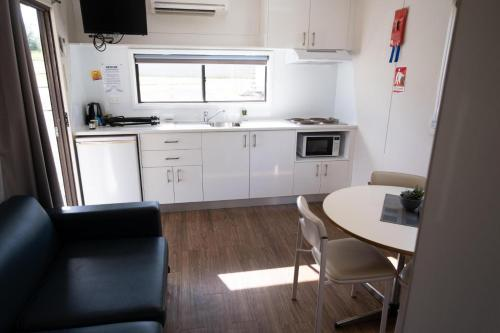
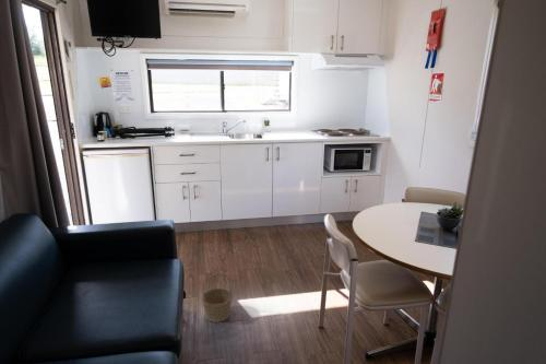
+ basket [201,272,234,324]
